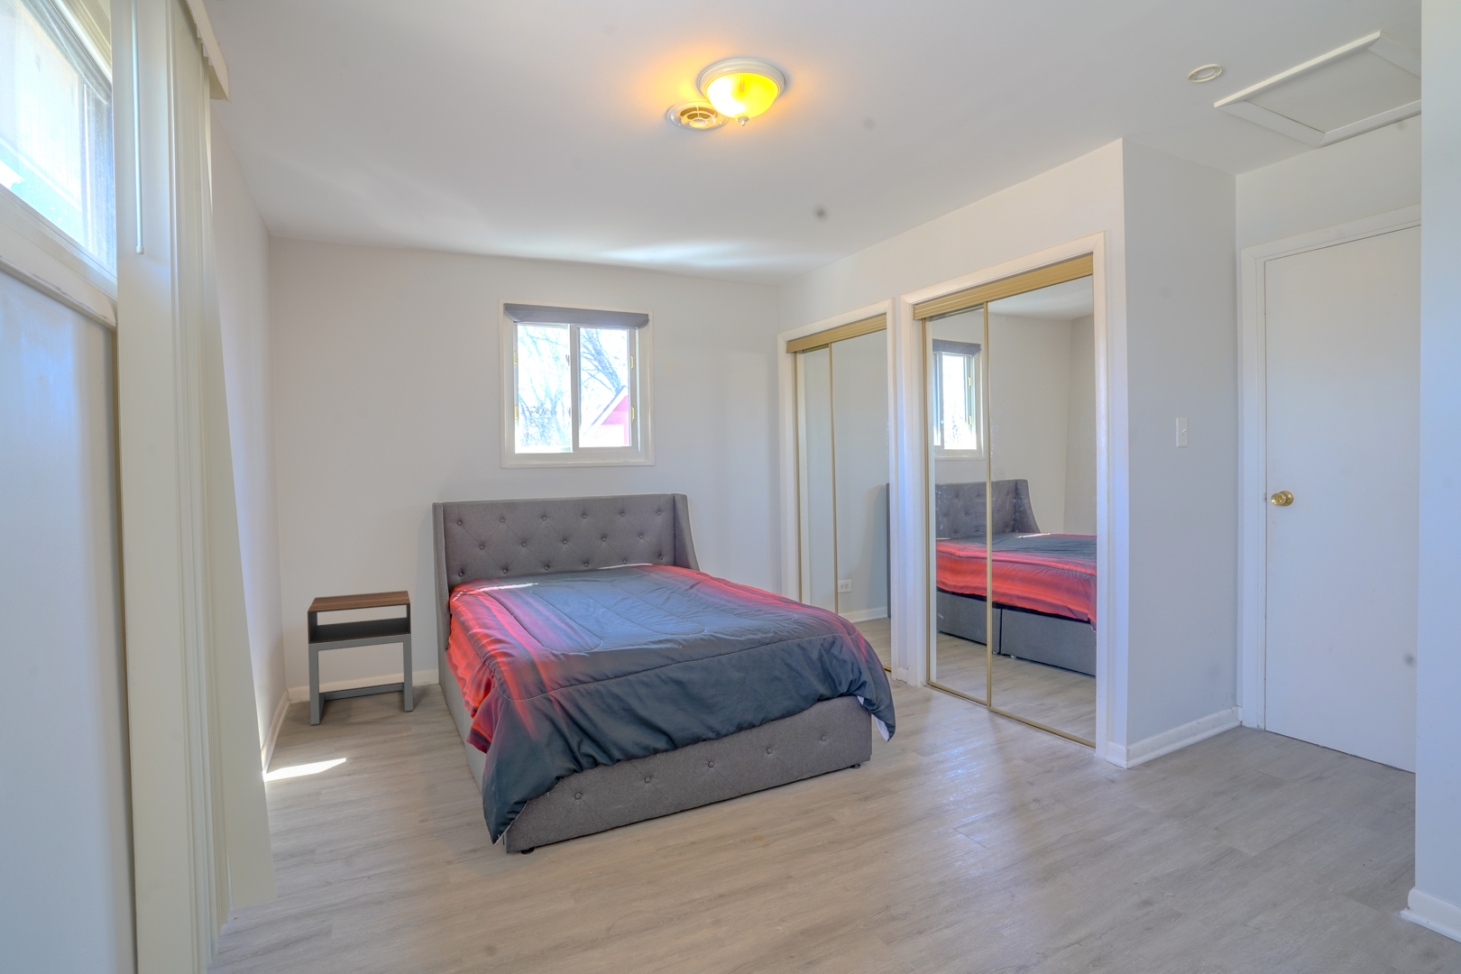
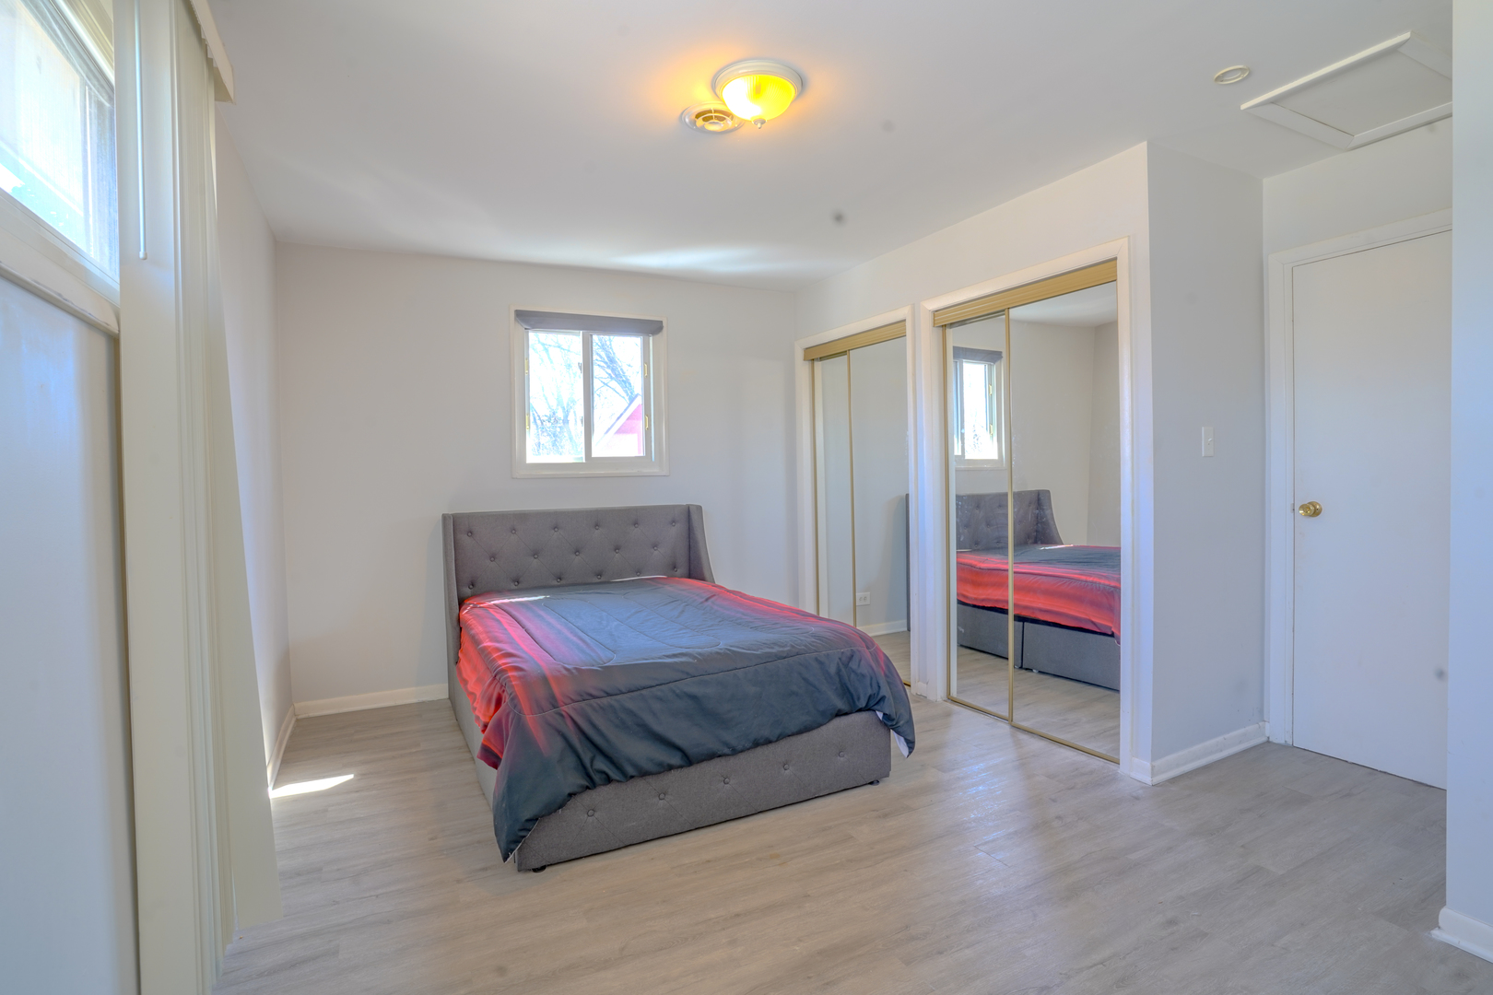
- nightstand [307,590,414,726]
